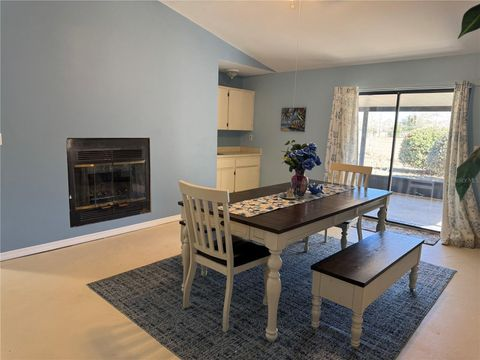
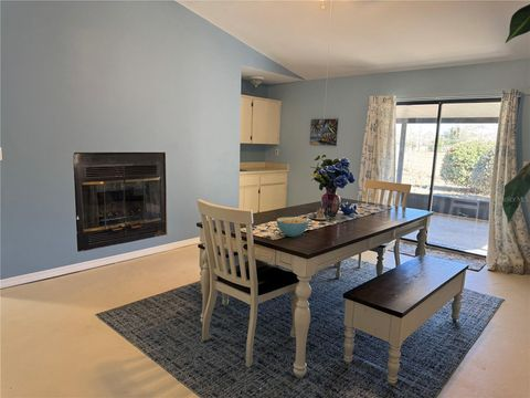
+ cereal bowl [276,217,310,238]
